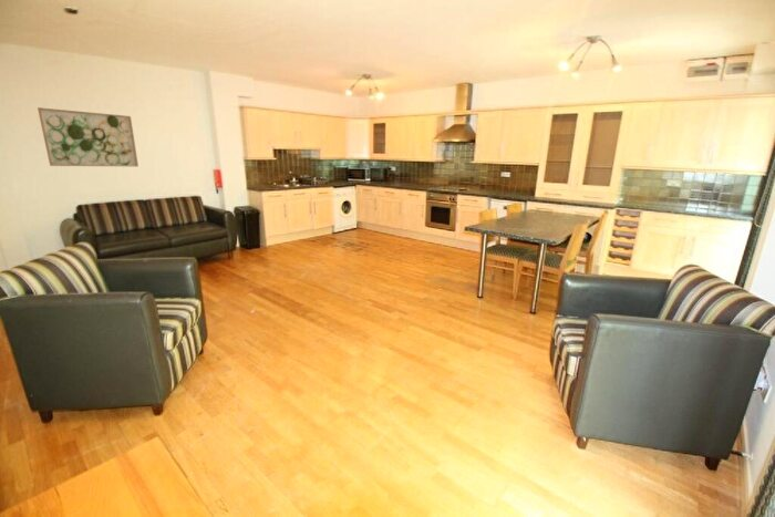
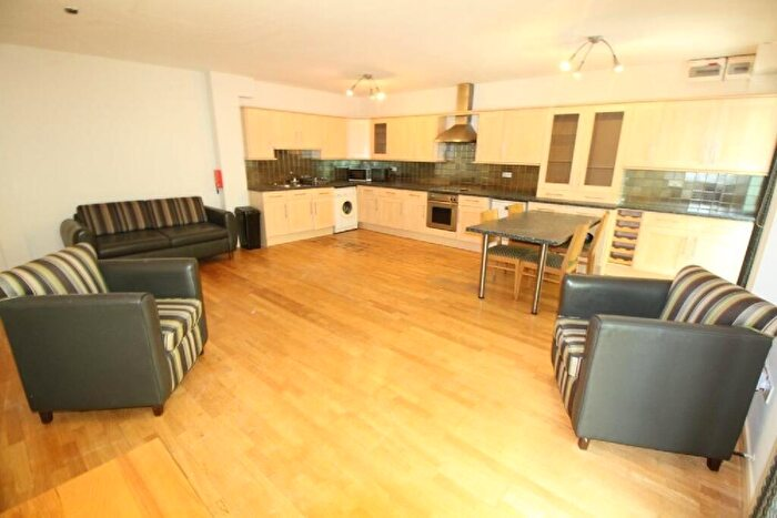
- wall art [37,106,140,167]
